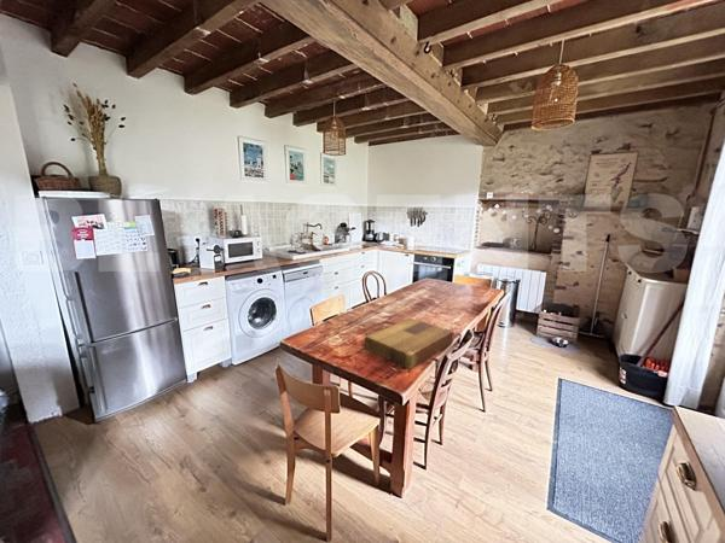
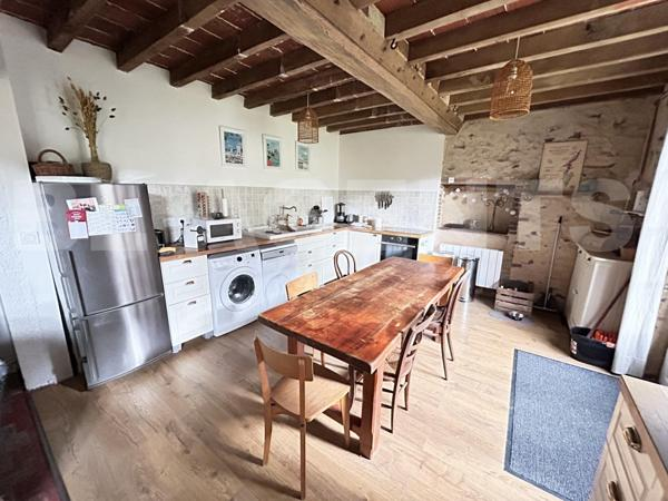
- cutting board [364,317,454,370]
